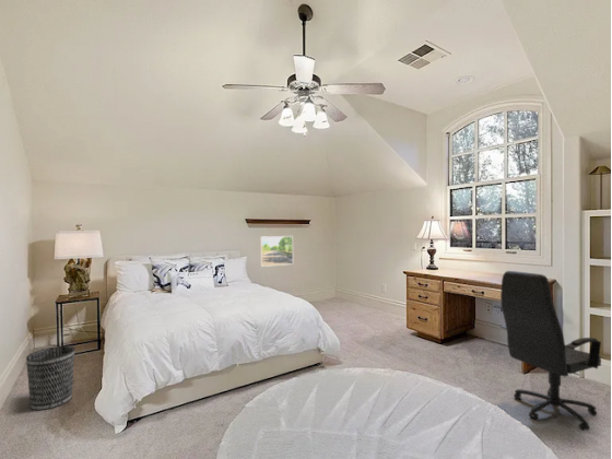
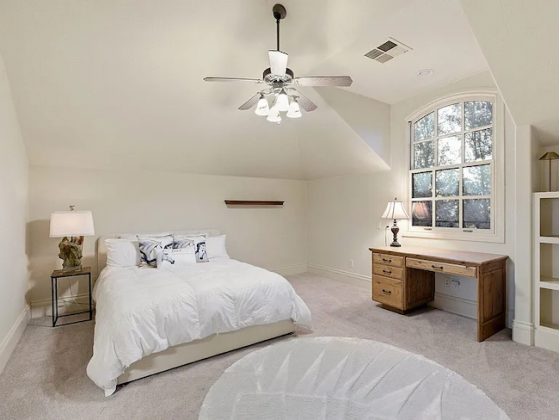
- office chair [499,270,602,432]
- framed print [260,235,294,268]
- wastebasket [25,345,75,411]
